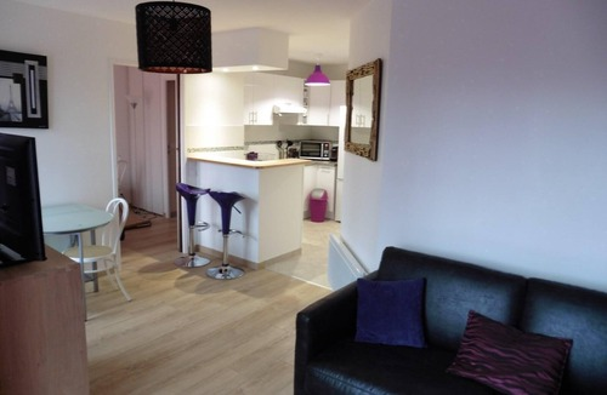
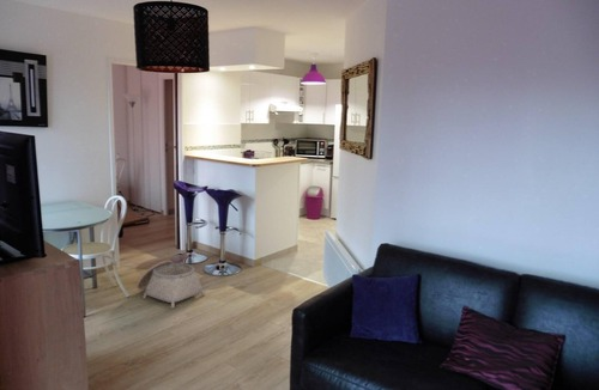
+ basket [137,260,206,309]
